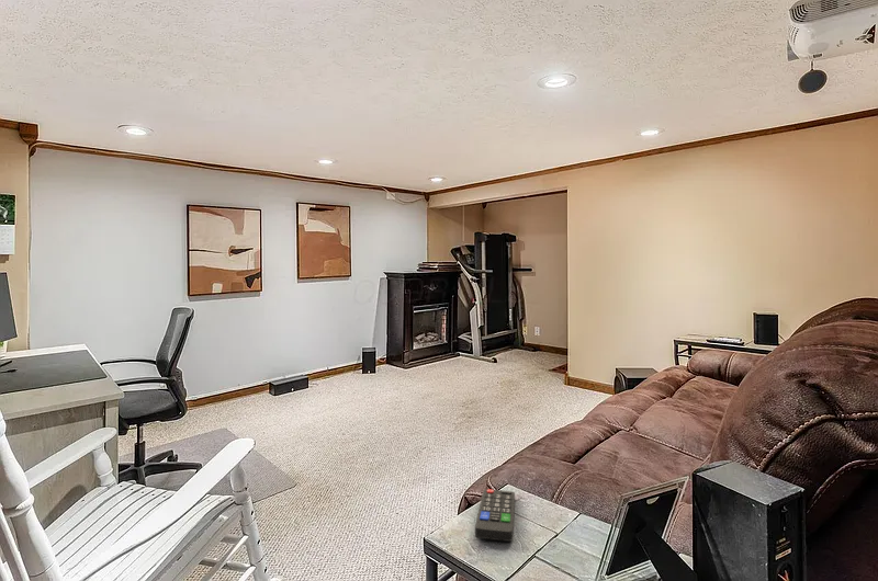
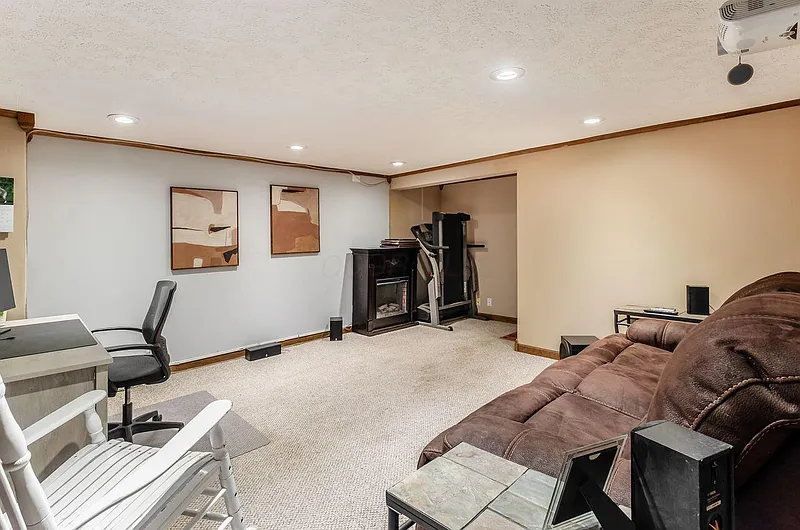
- remote control [474,488,516,543]
